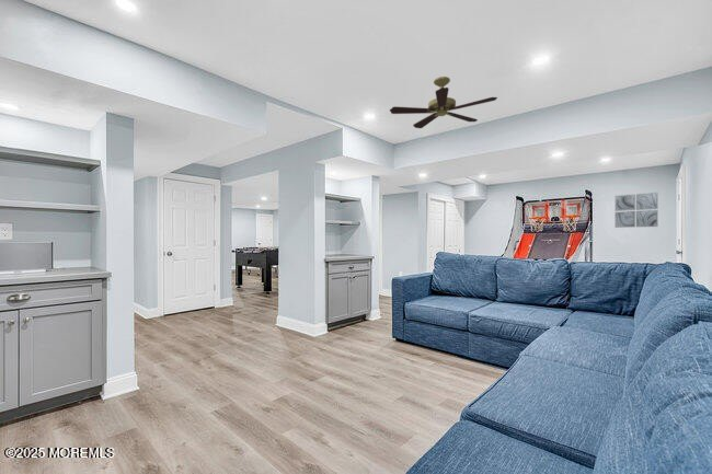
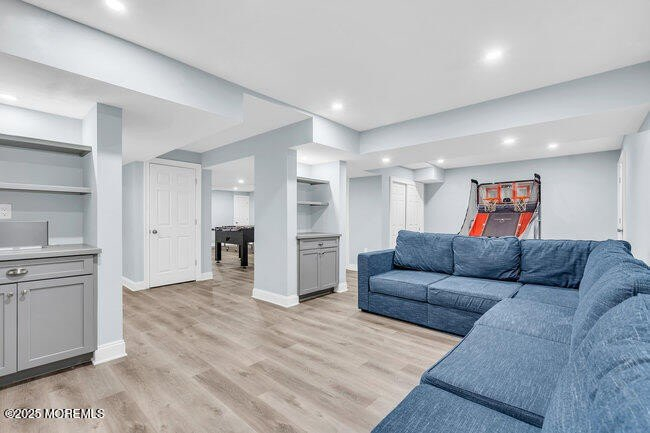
- ceiling fan [389,76,498,129]
- wall art [615,192,659,229]
